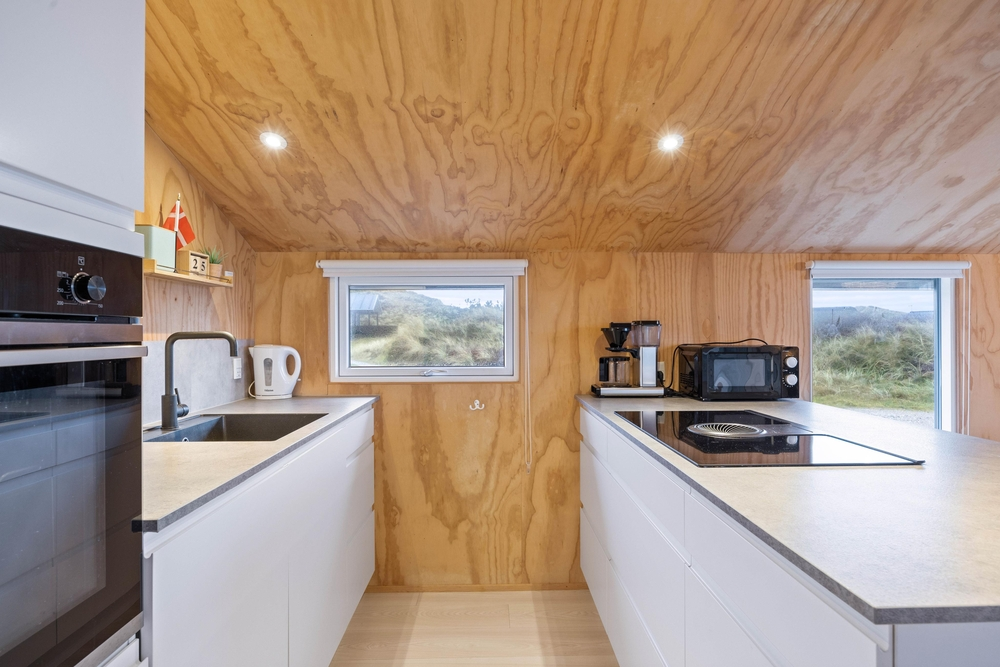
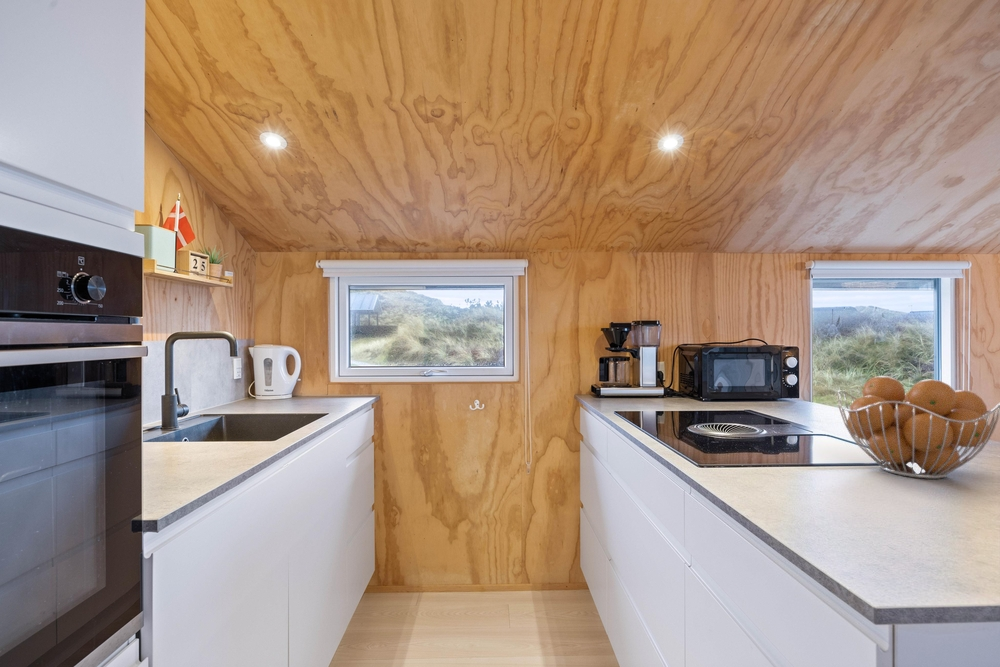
+ fruit basket [835,375,1000,480]
